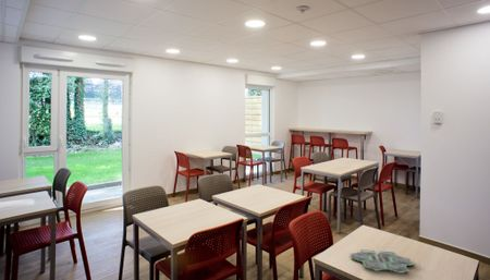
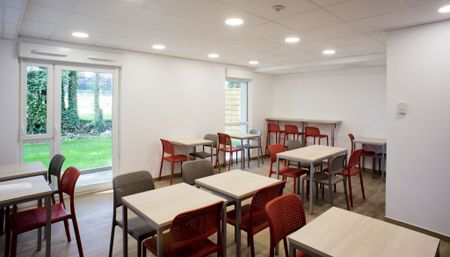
- board game [348,248,415,275]
